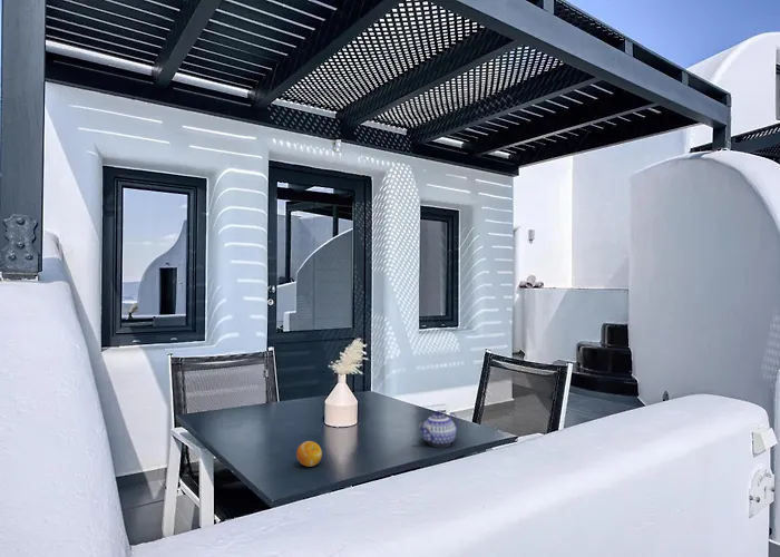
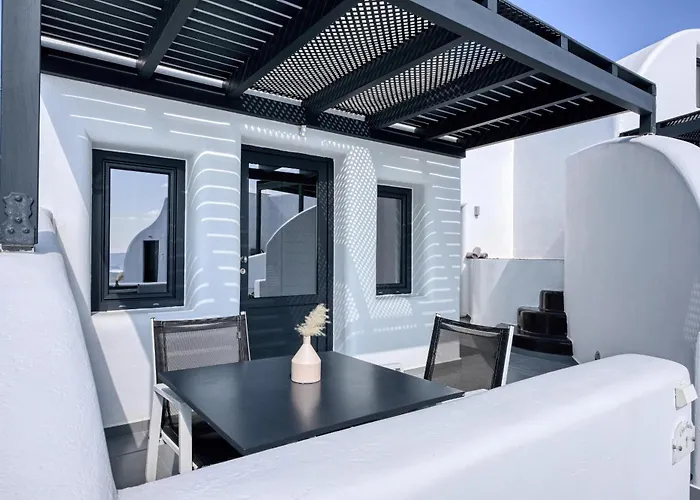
- teapot [418,410,460,448]
- fruit [295,440,323,468]
